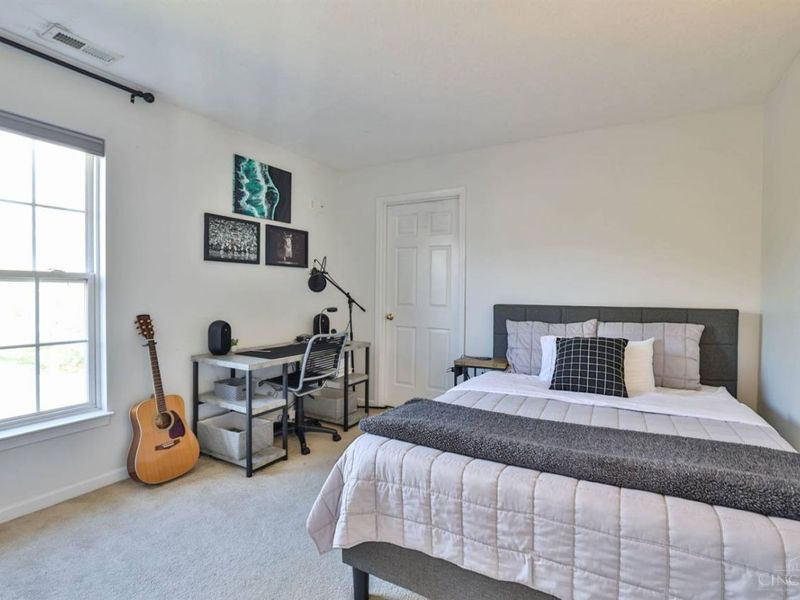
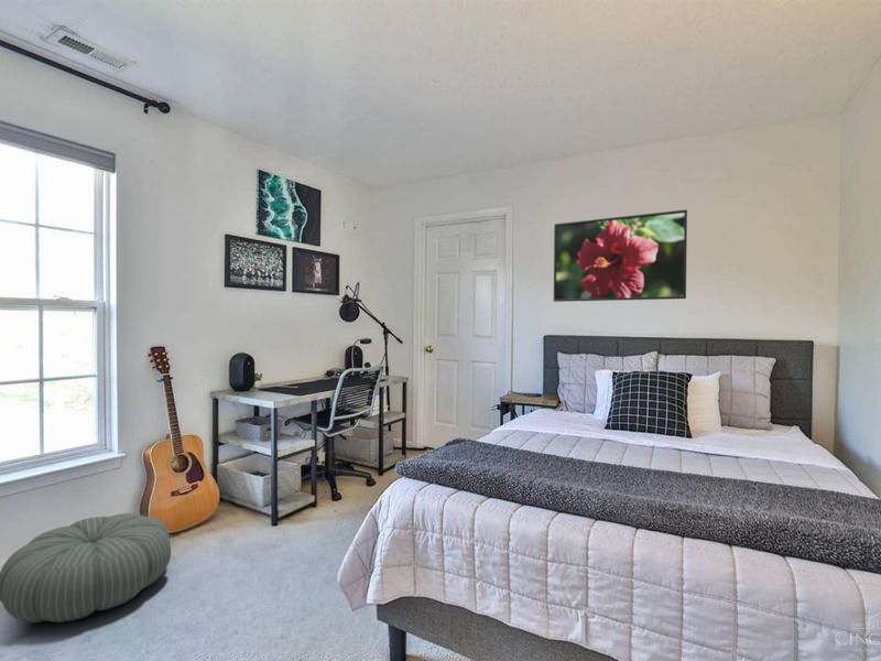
+ pouf [0,512,172,624]
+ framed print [553,208,688,303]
